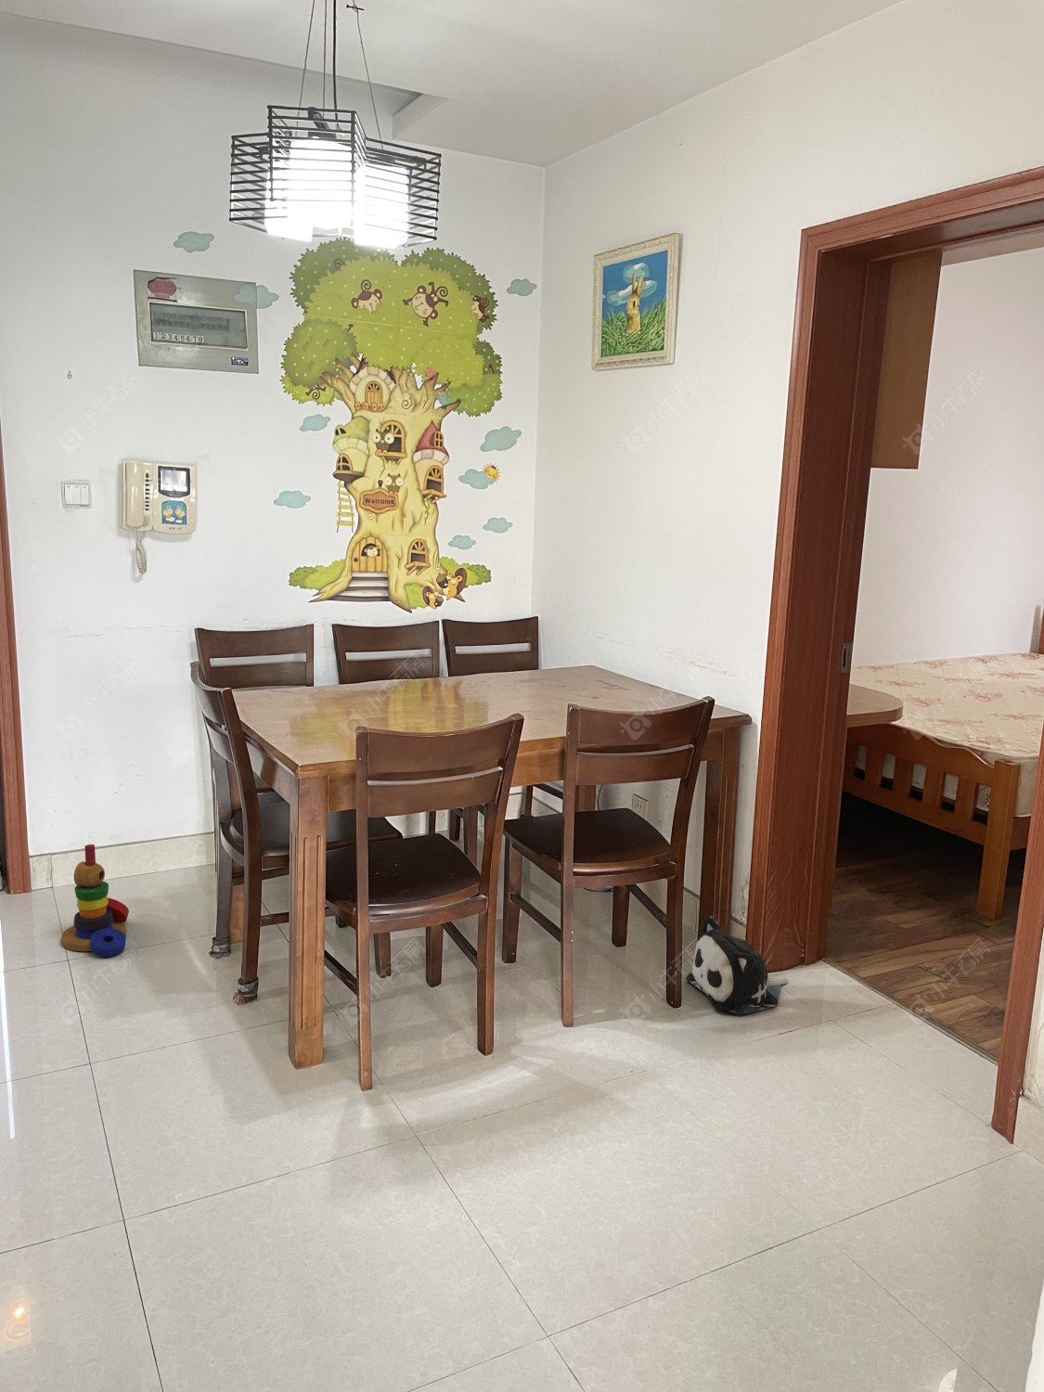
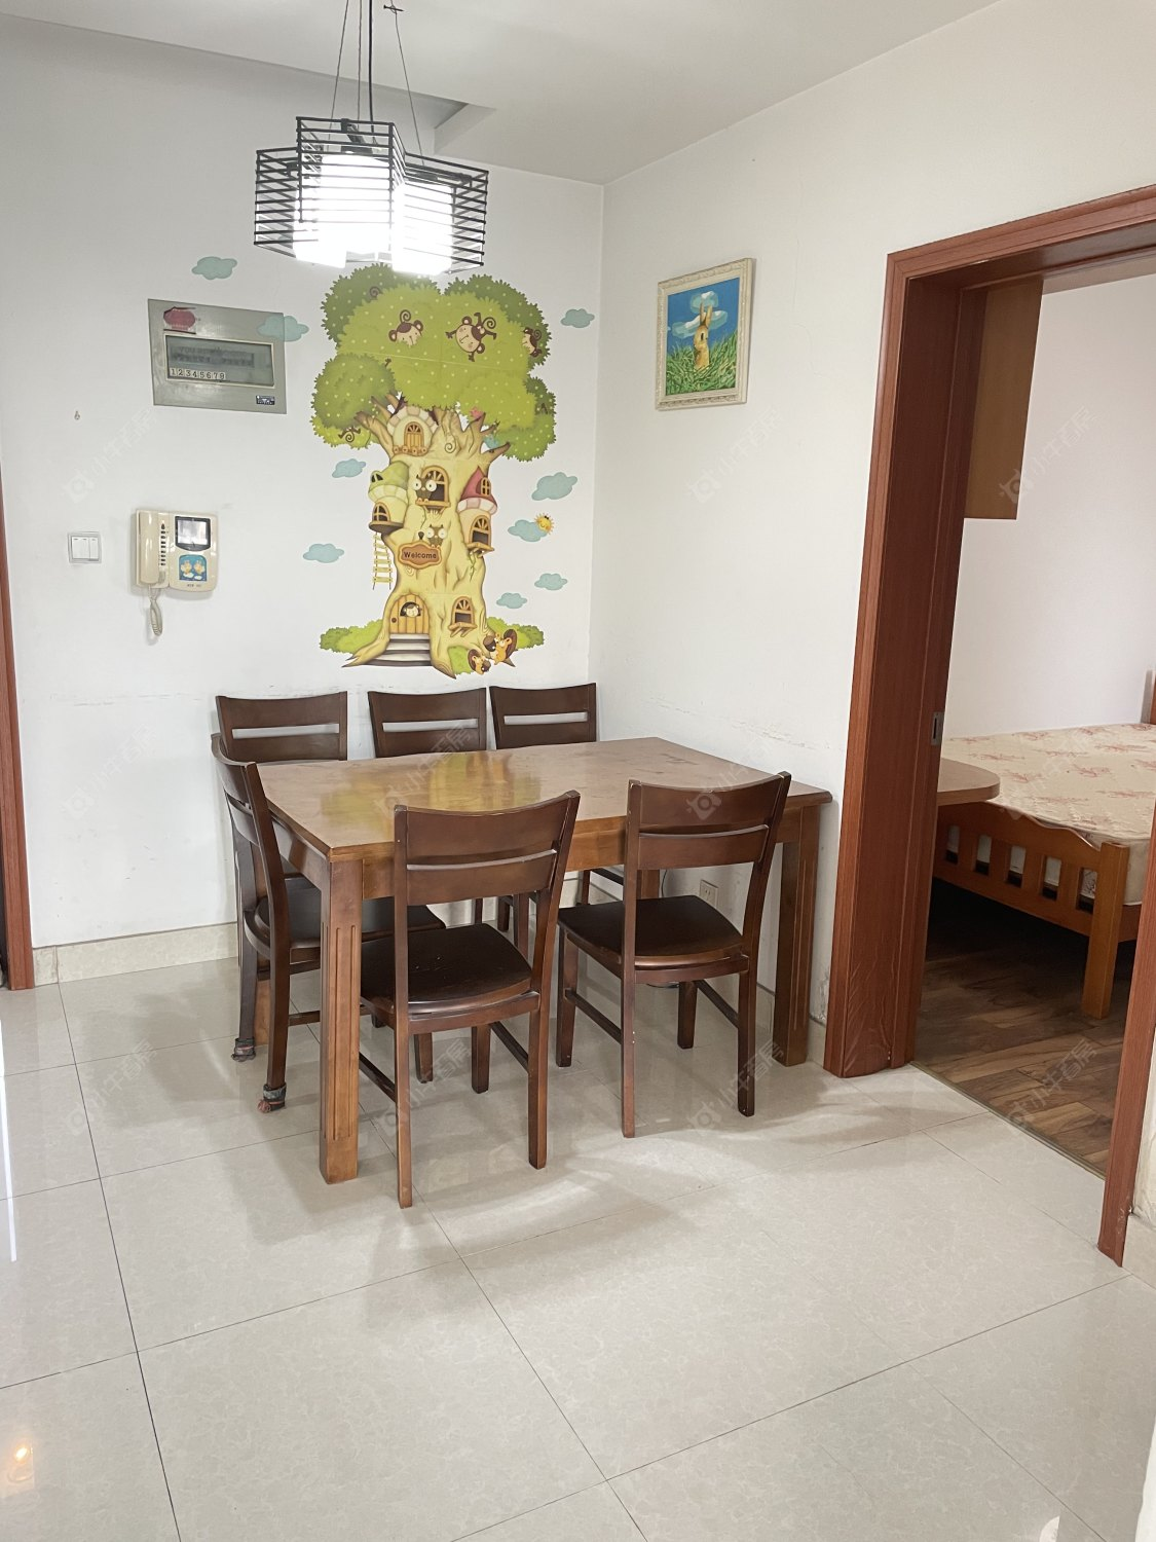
- plush toy [685,915,788,1015]
- stacking toy [60,844,129,958]
